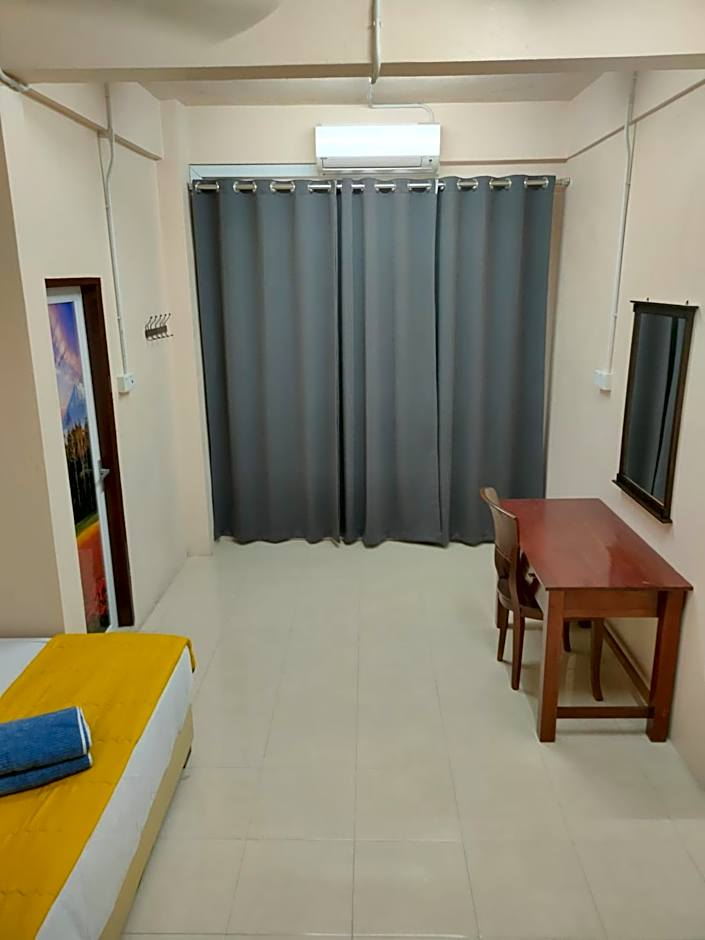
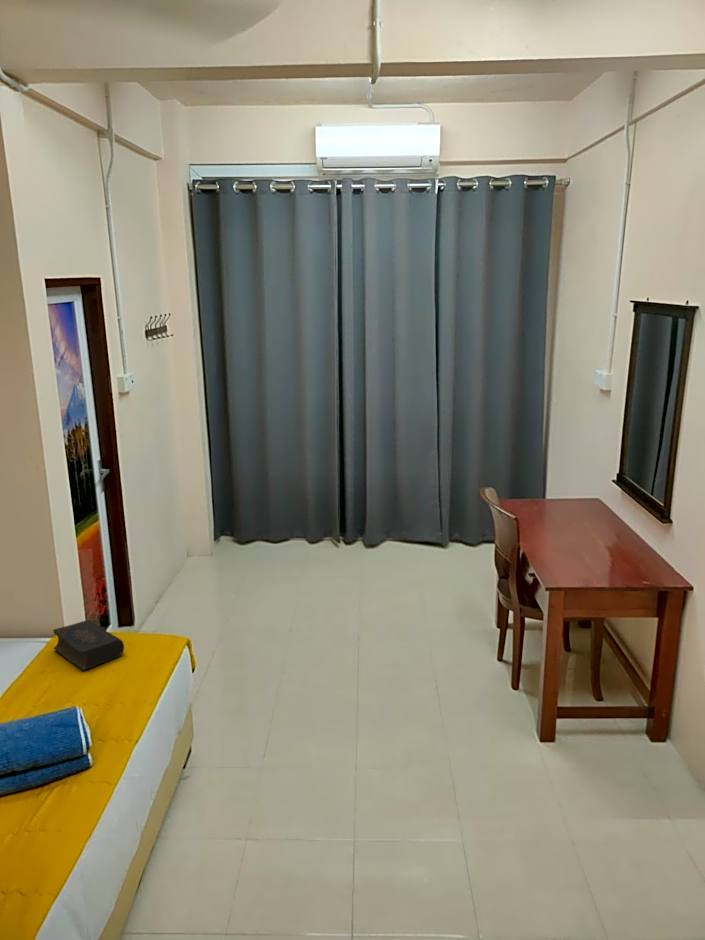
+ book [52,619,125,671]
